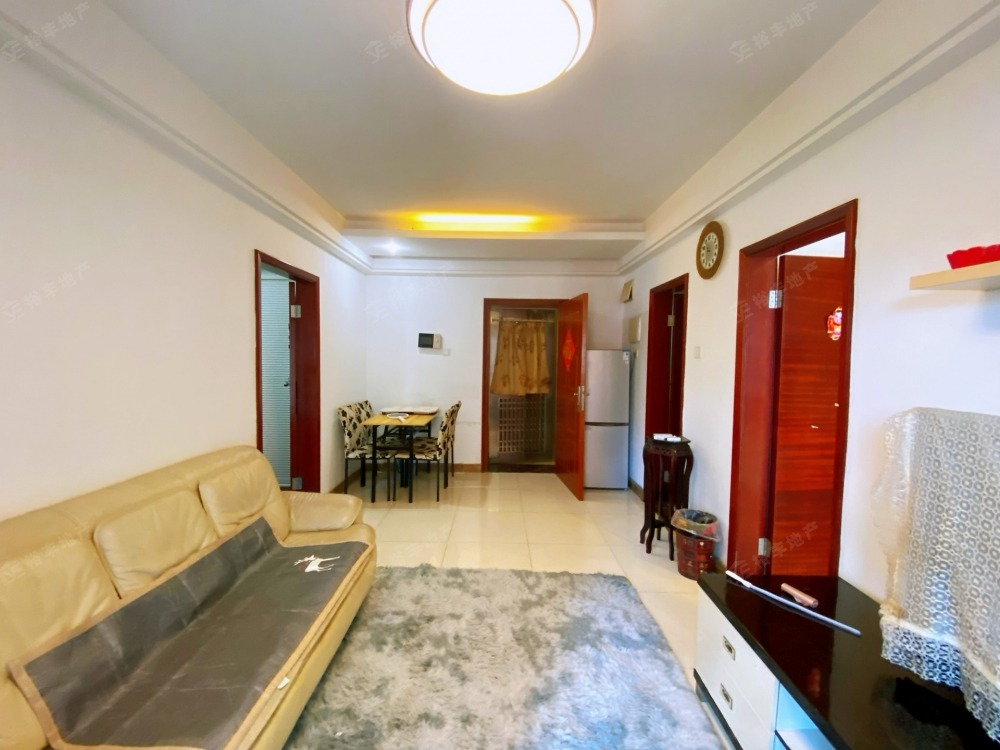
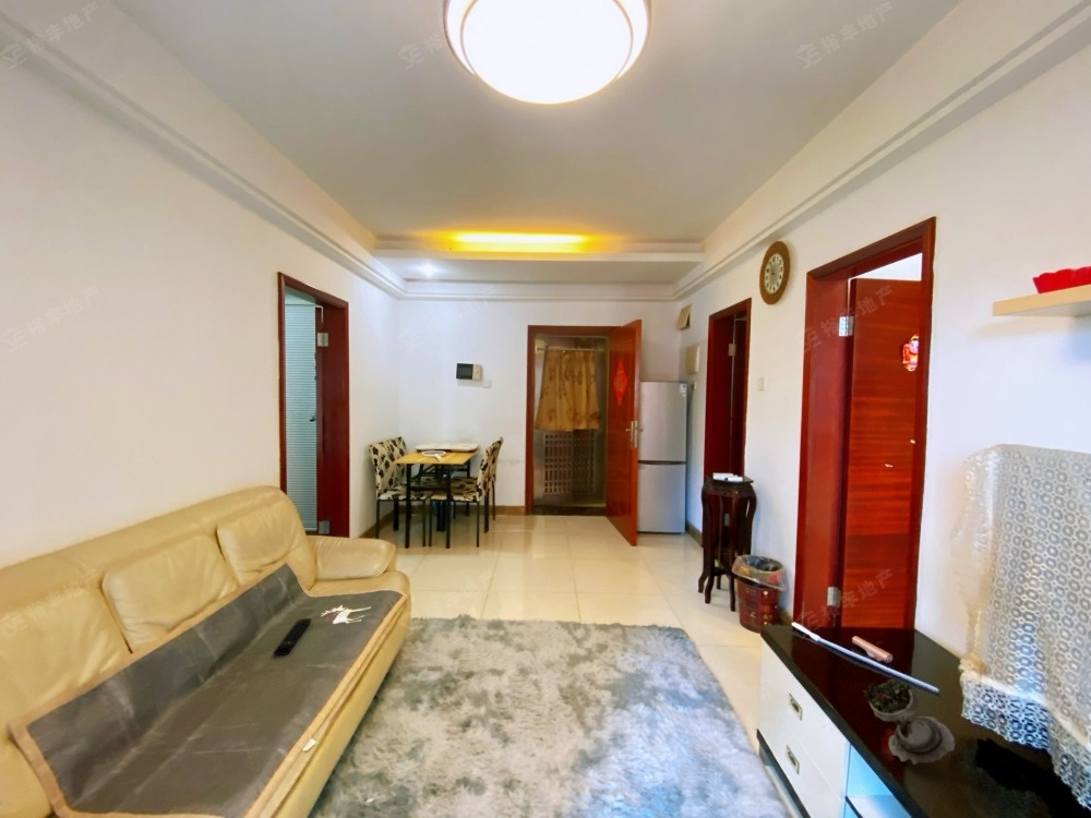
+ succulent plant [863,677,956,766]
+ remote control [272,617,313,657]
